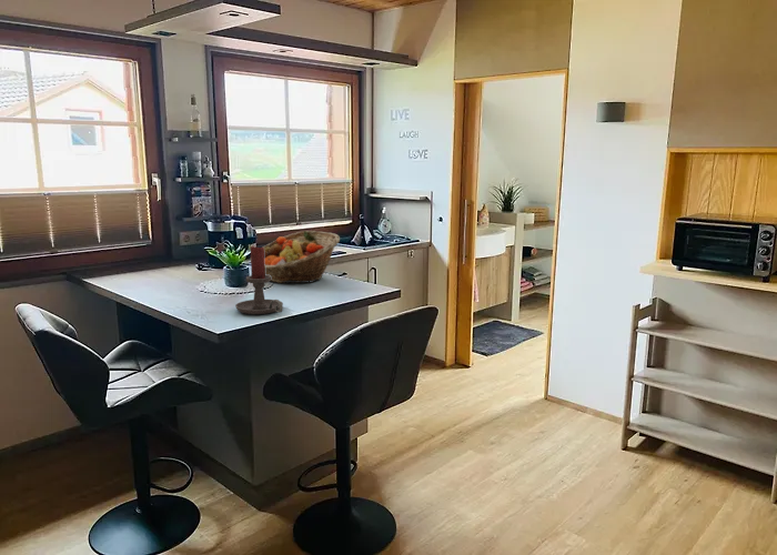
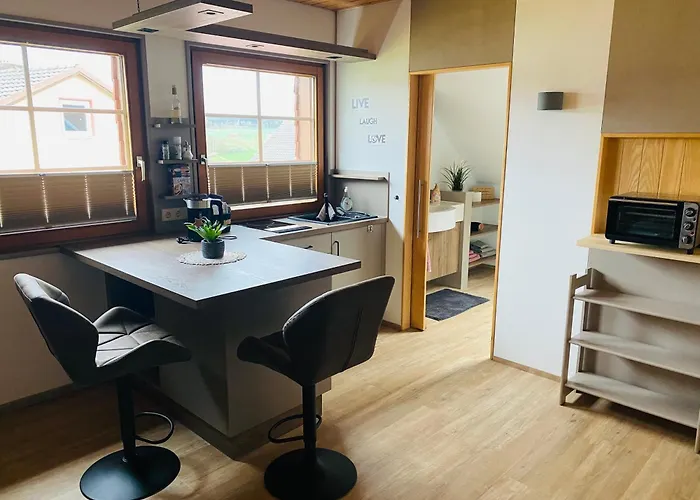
- fruit basket [249,230,341,284]
- candle holder [234,245,284,315]
